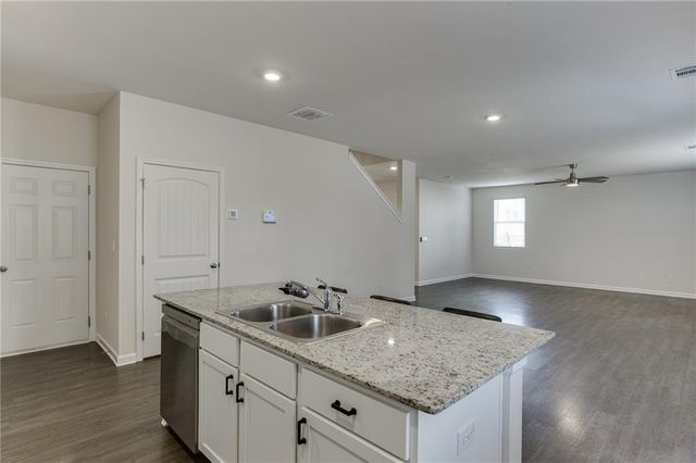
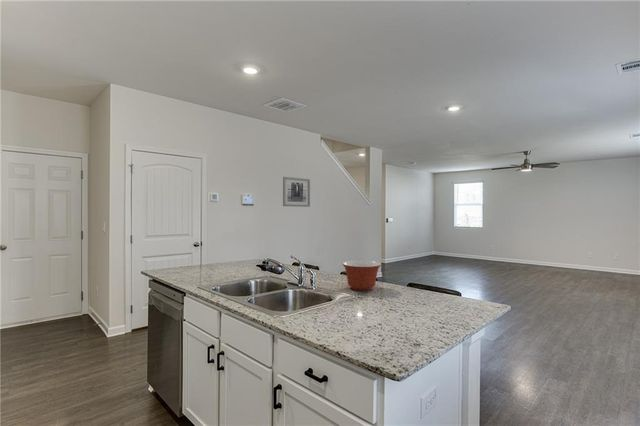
+ mixing bowl [341,260,382,291]
+ wall art [282,176,311,208]
